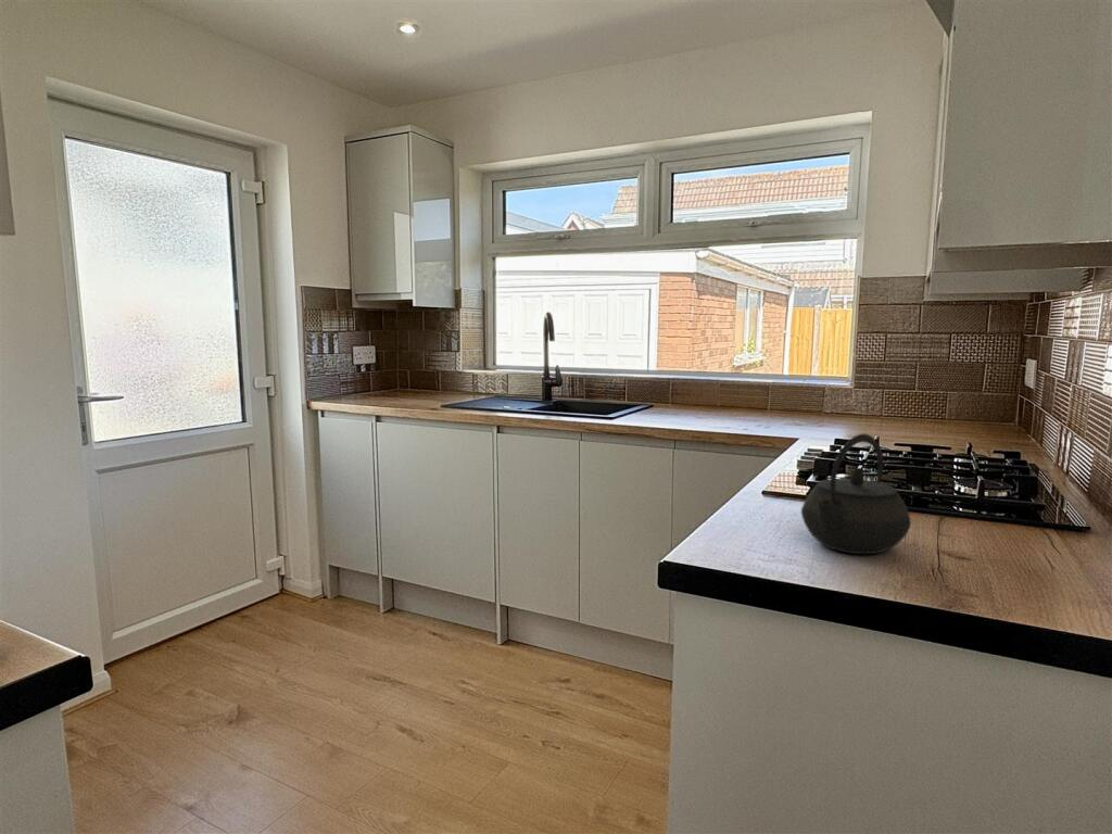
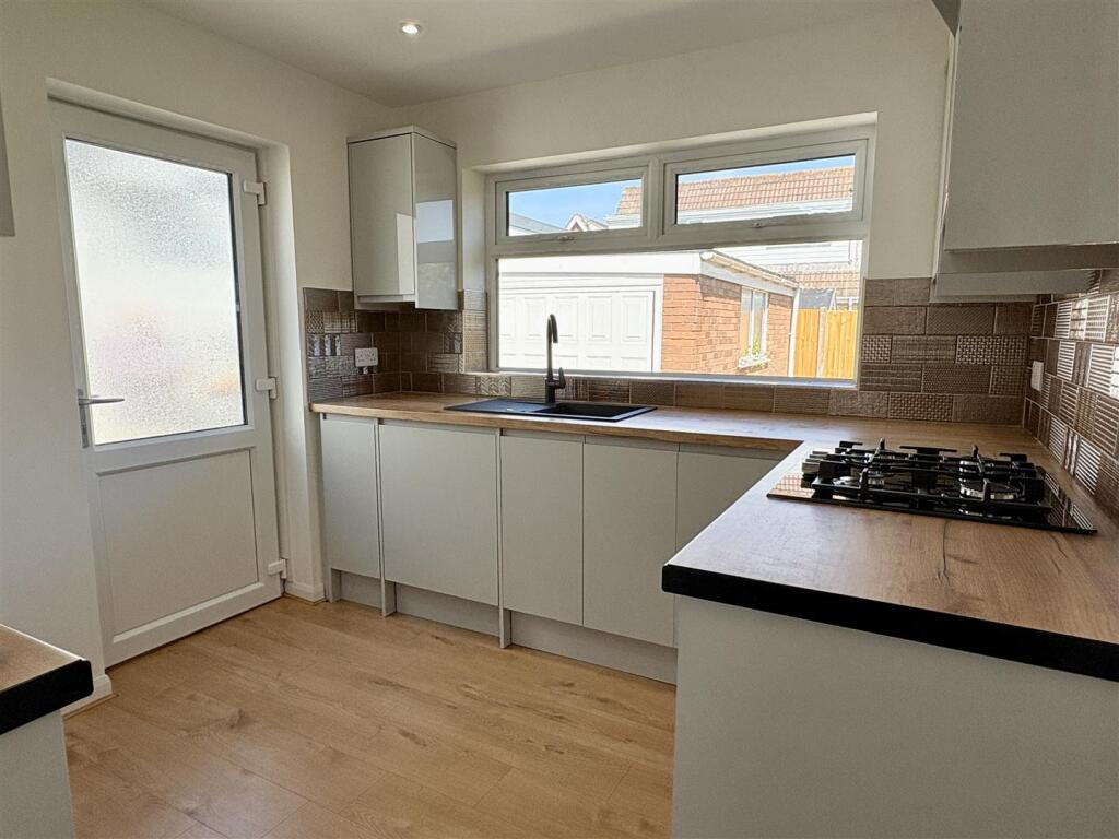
- kettle [800,432,912,555]
